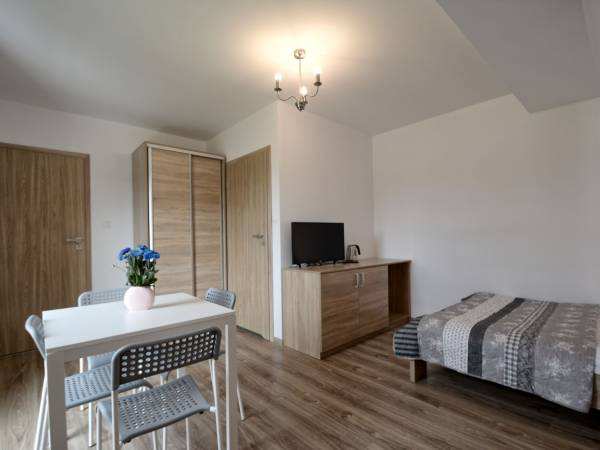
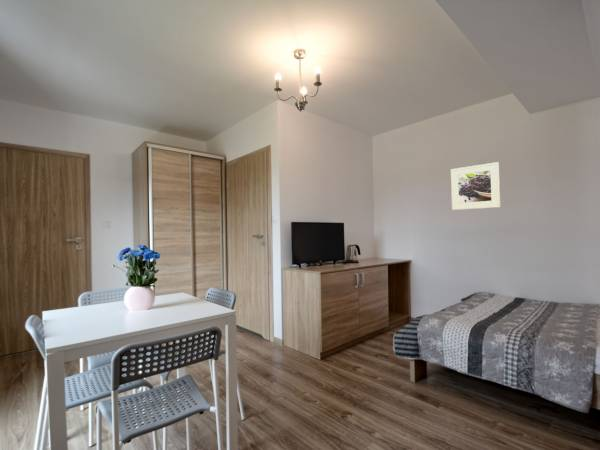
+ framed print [450,161,501,211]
